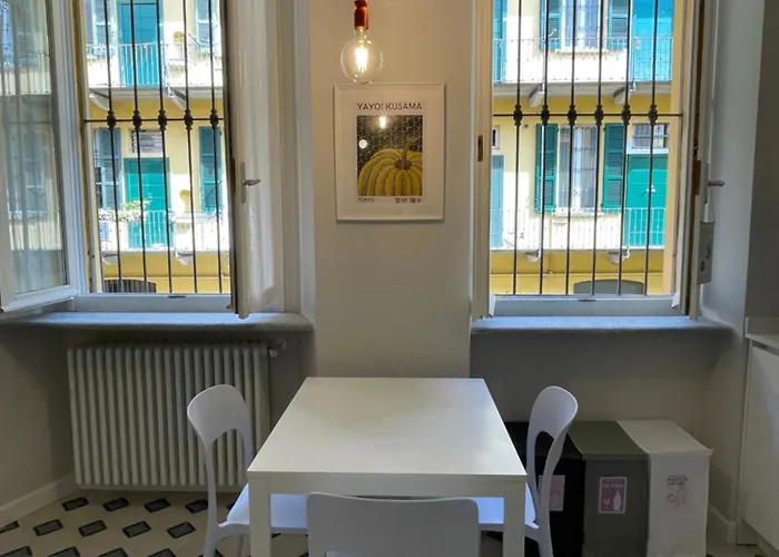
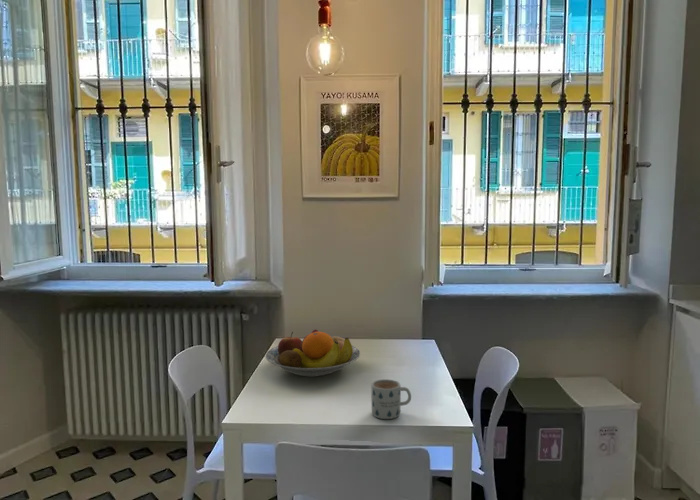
+ fruit bowl [265,328,361,378]
+ mug [370,378,412,420]
